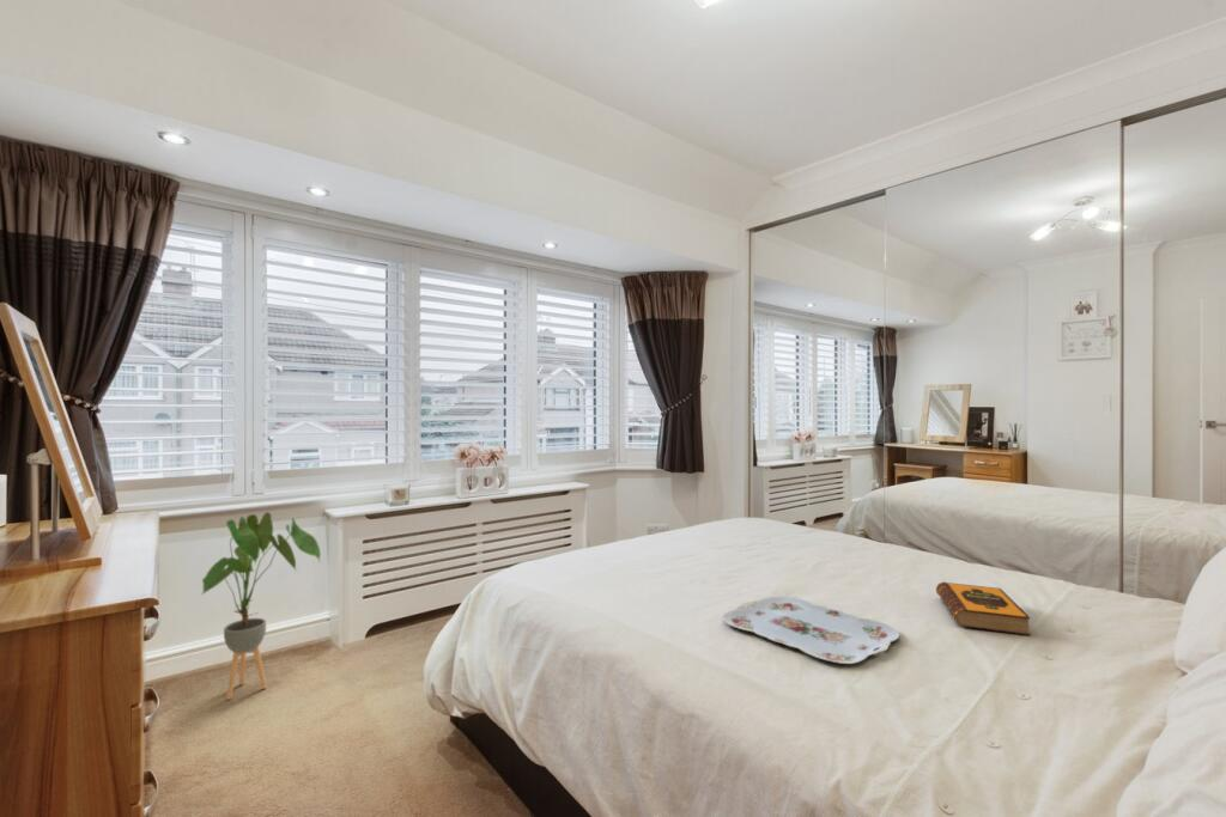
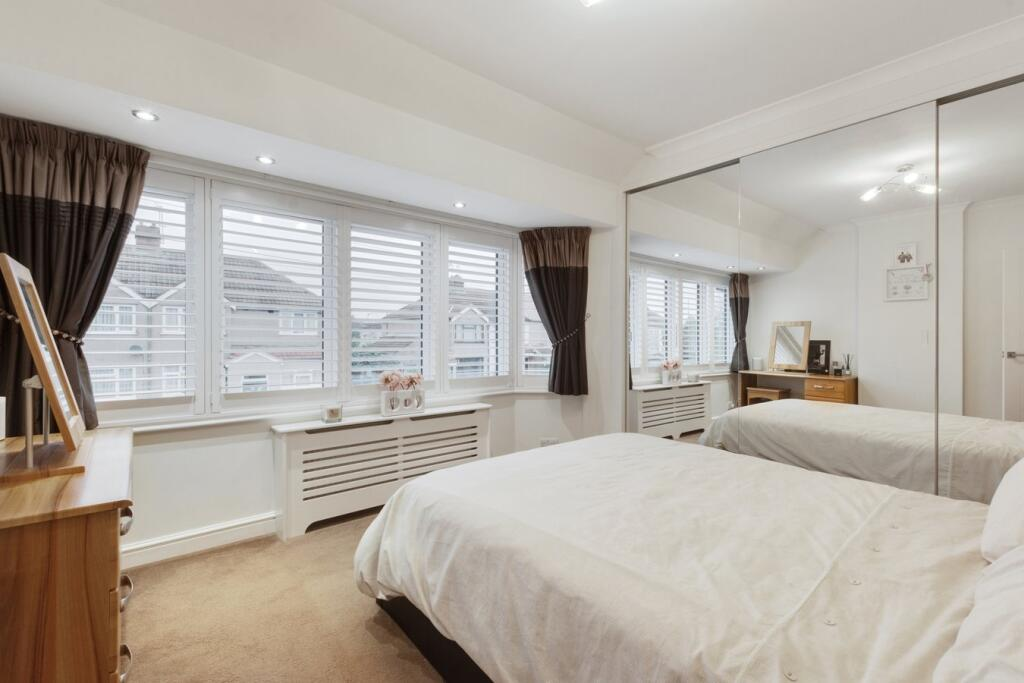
- house plant [199,511,322,701]
- hardback book [935,580,1032,636]
- serving tray [722,596,900,665]
